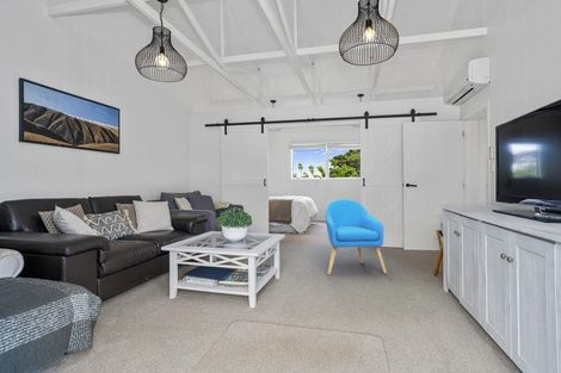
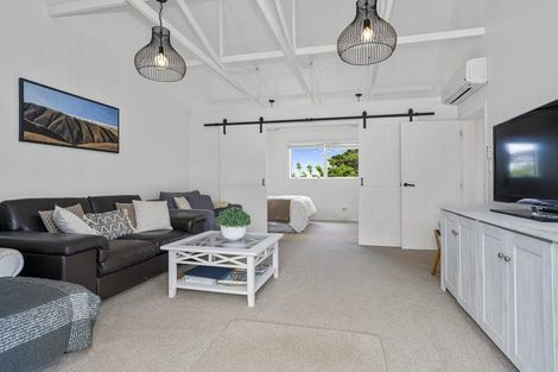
- armchair [325,198,388,275]
